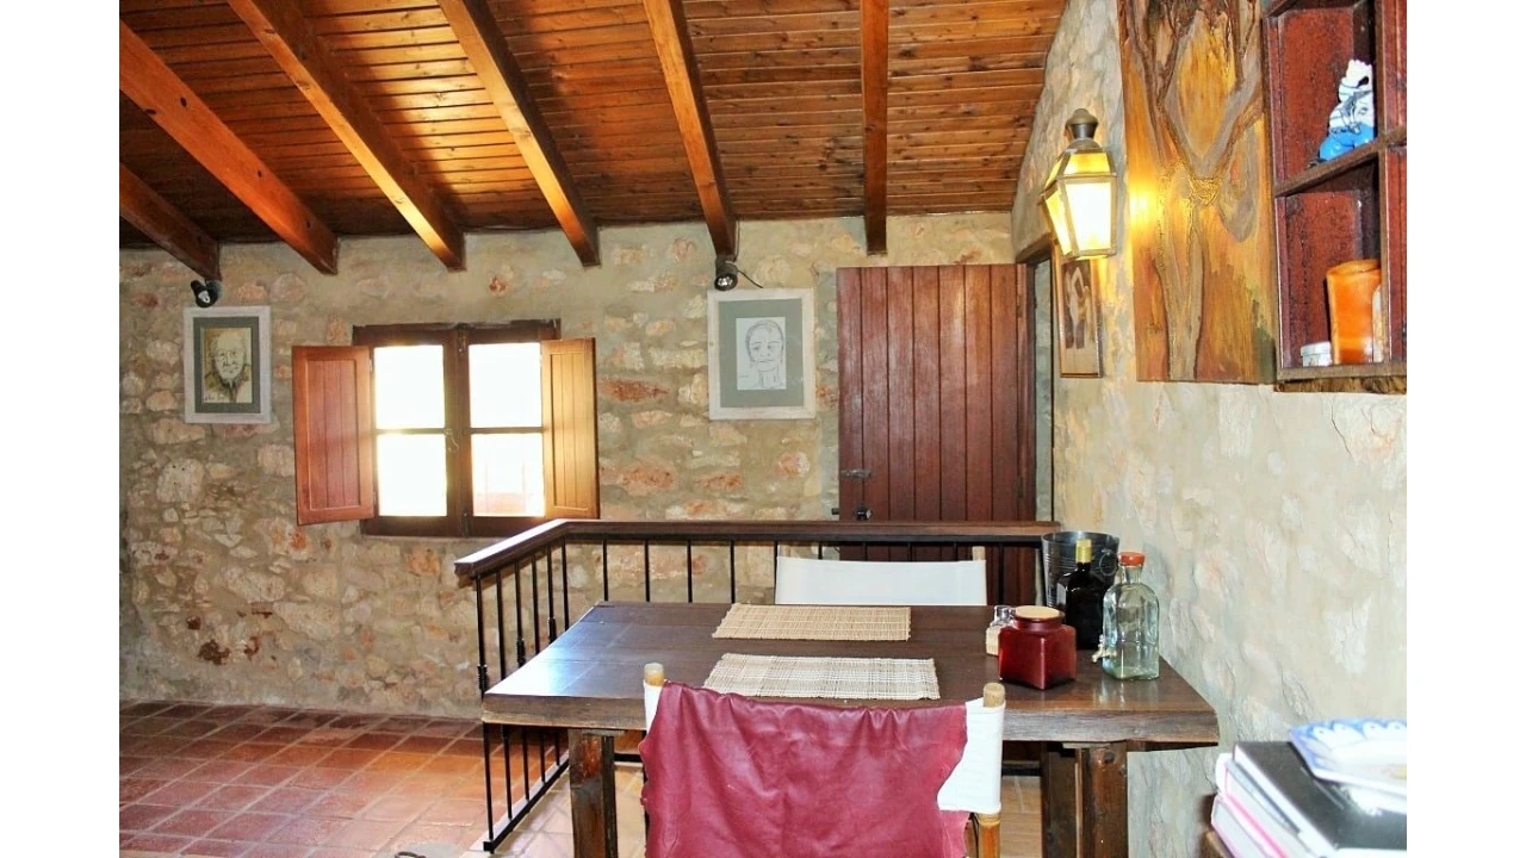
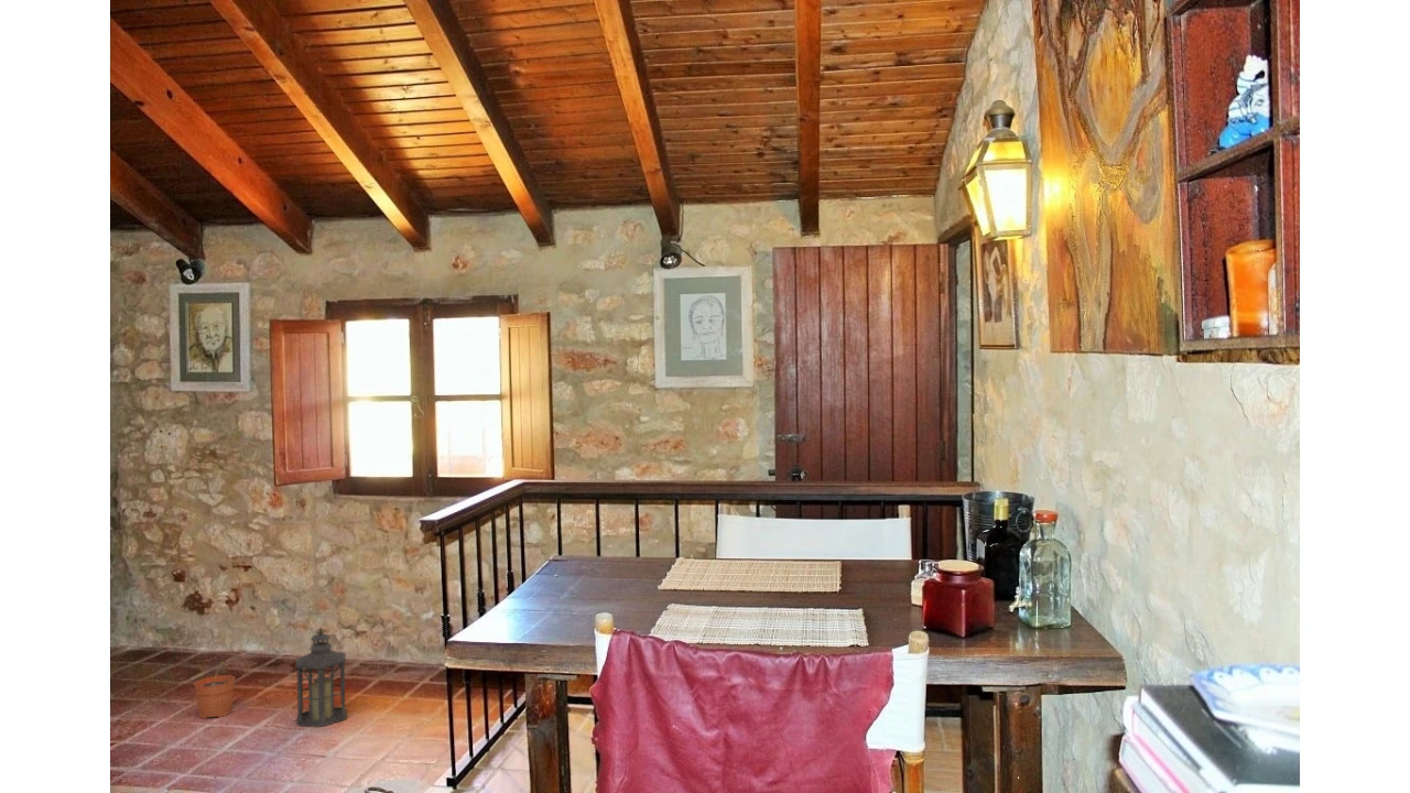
+ plant pot [194,661,236,720]
+ lantern [294,628,348,728]
